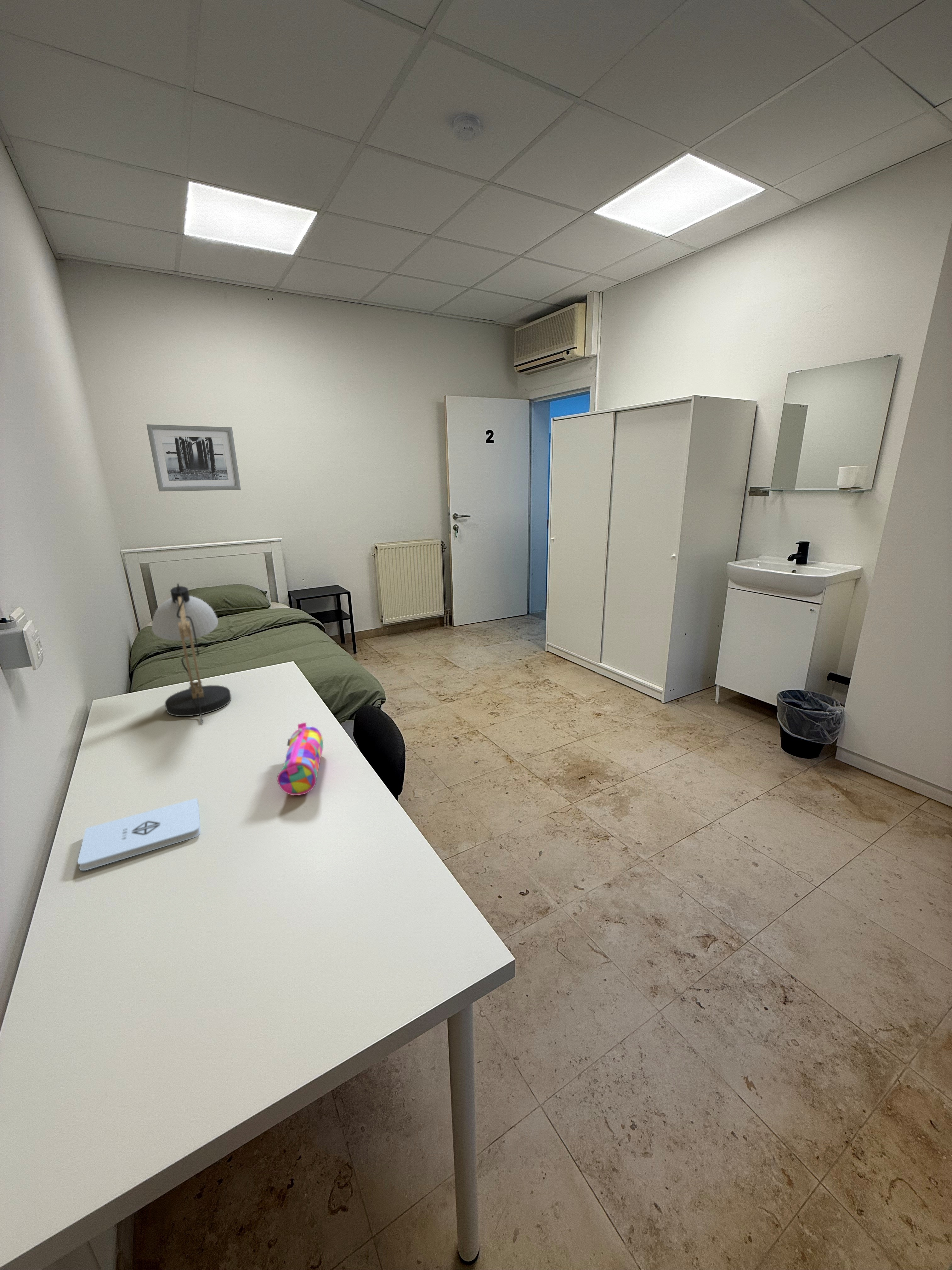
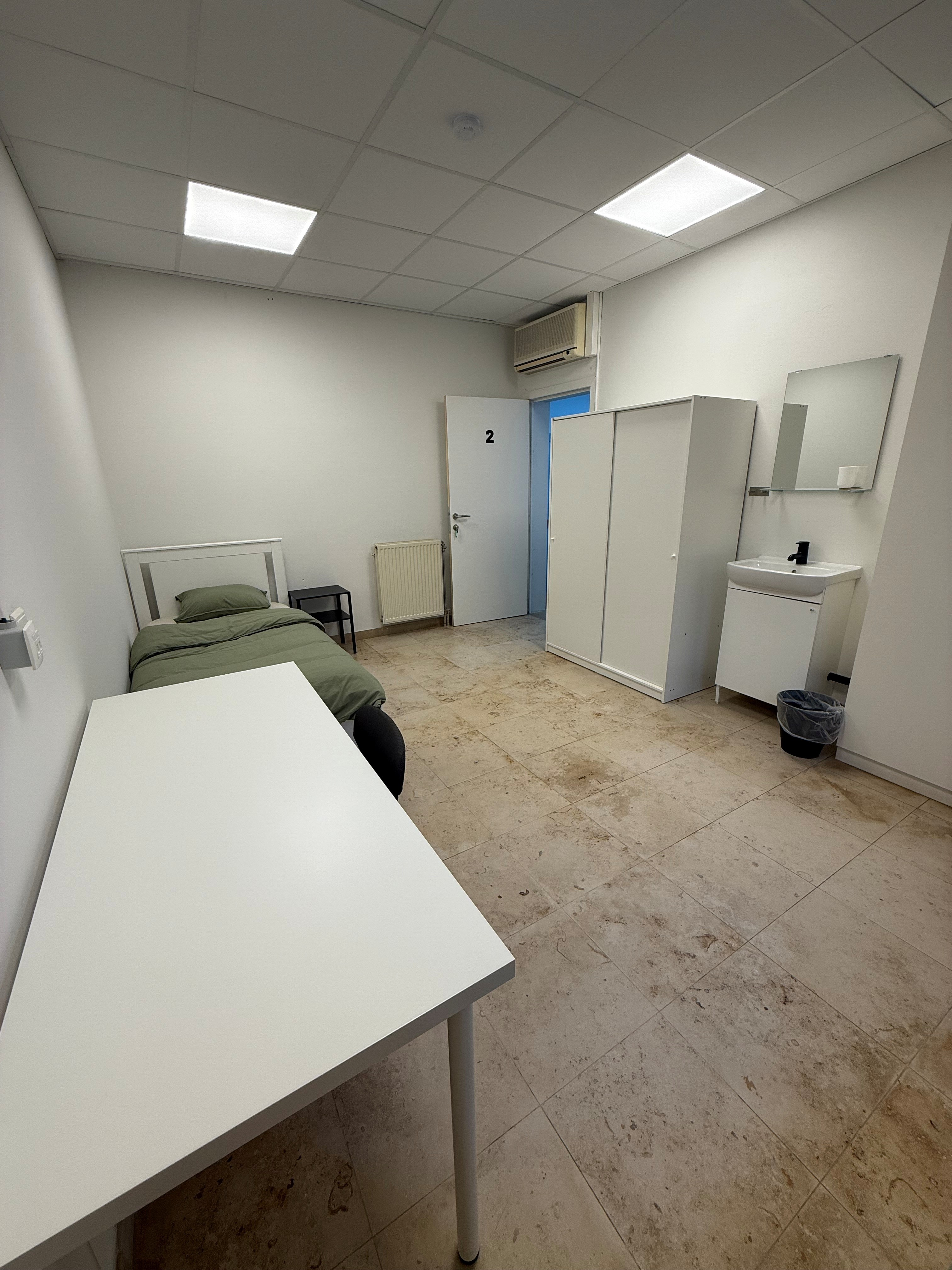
- notepad [77,798,201,871]
- desk lamp [151,583,231,724]
- pencil case [277,722,324,796]
- wall art [146,424,241,492]
